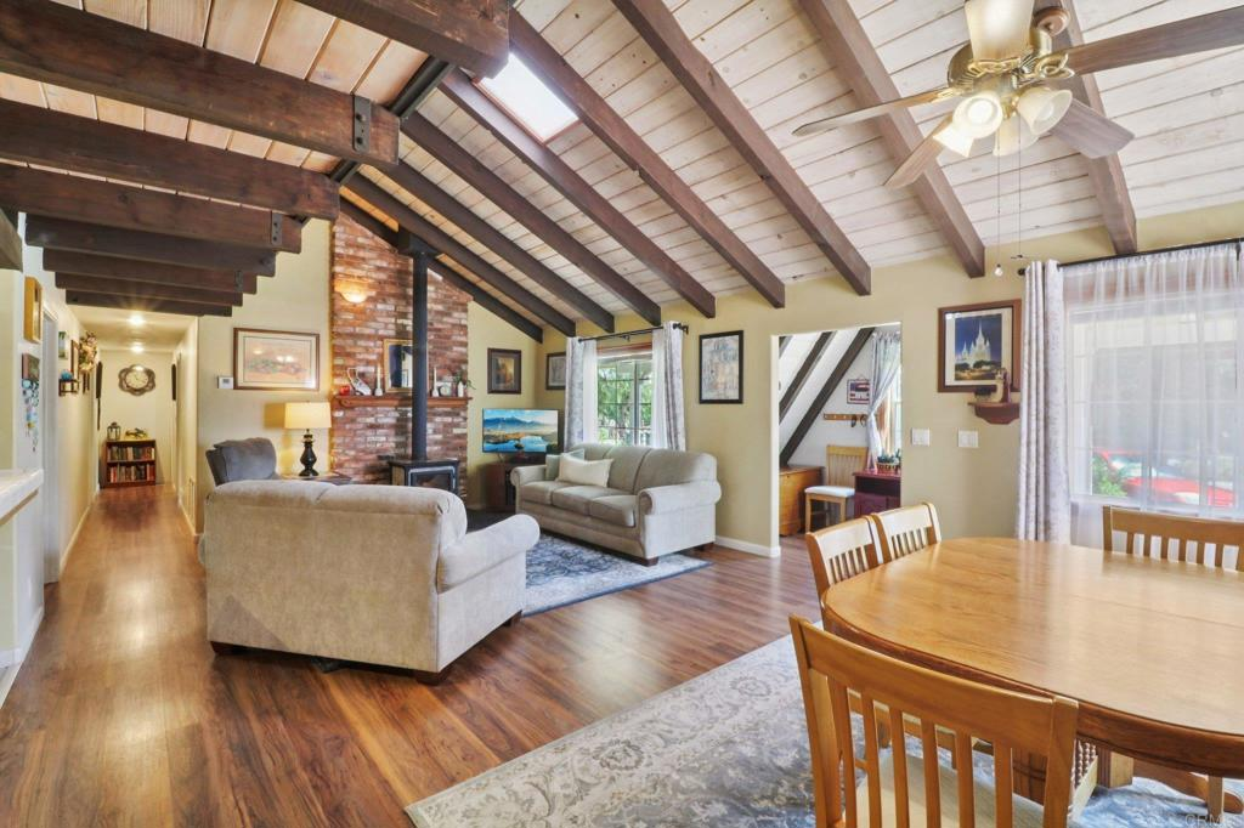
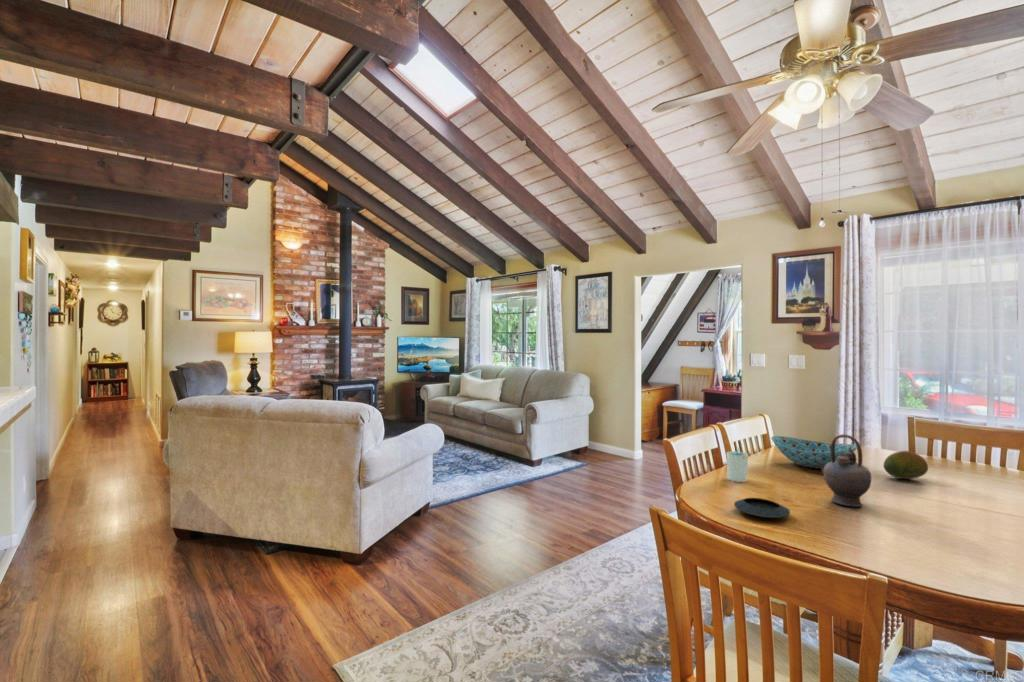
+ cup [726,446,749,483]
+ teapot [815,433,873,507]
+ saucer [733,497,791,519]
+ fruit [882,450,929,480]
+ bowl [770,435,857,470]
